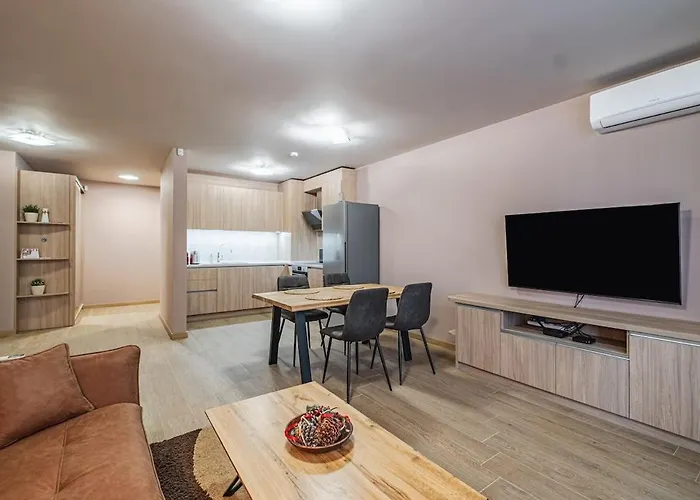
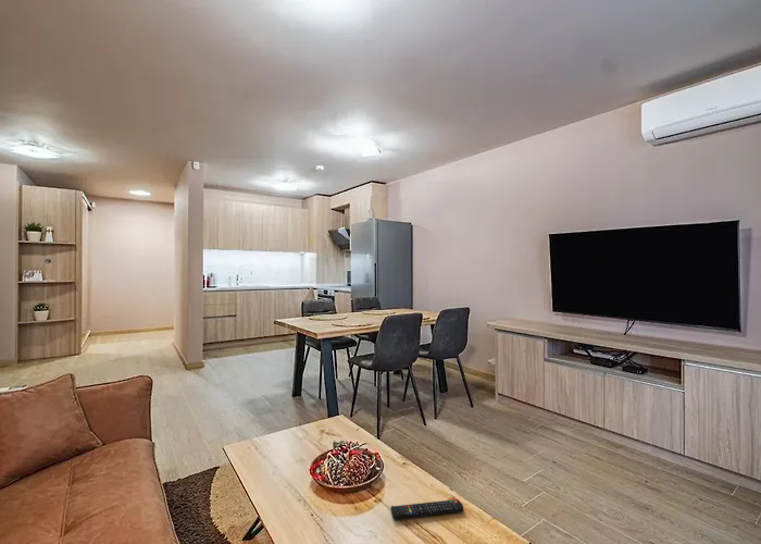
+ remote control [389,498,464,520]
